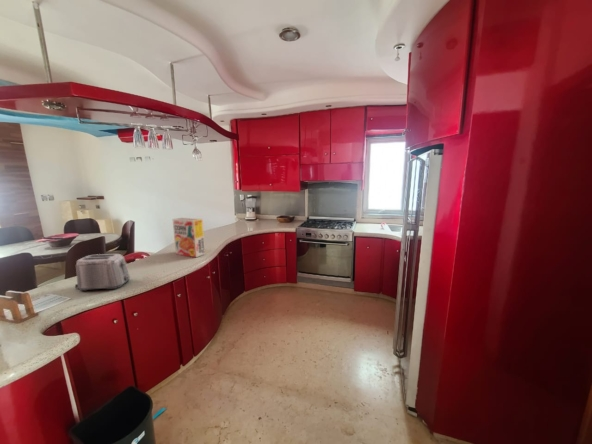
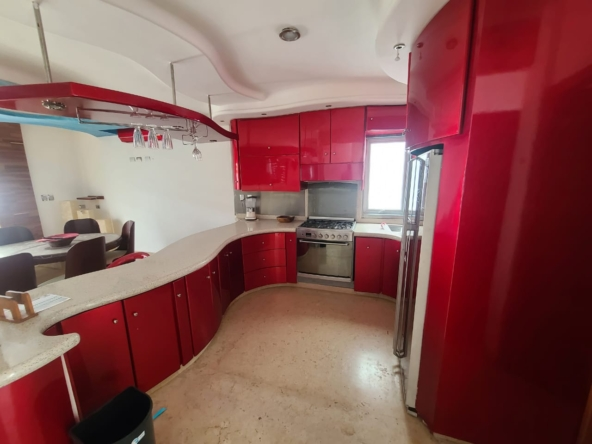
- cereal box [172,217,206,258]
- toaster [74,253,131,292]
